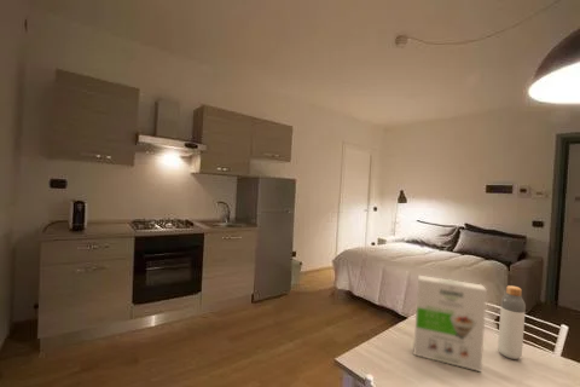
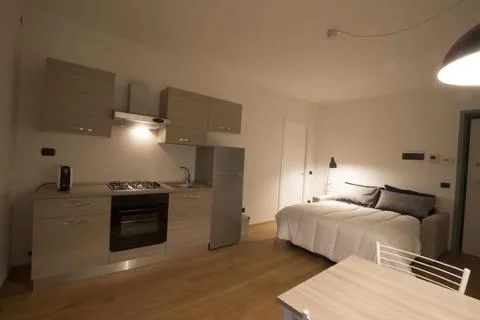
- bottle [497,284,527,360]
- cereal box [413,275,488,372]
